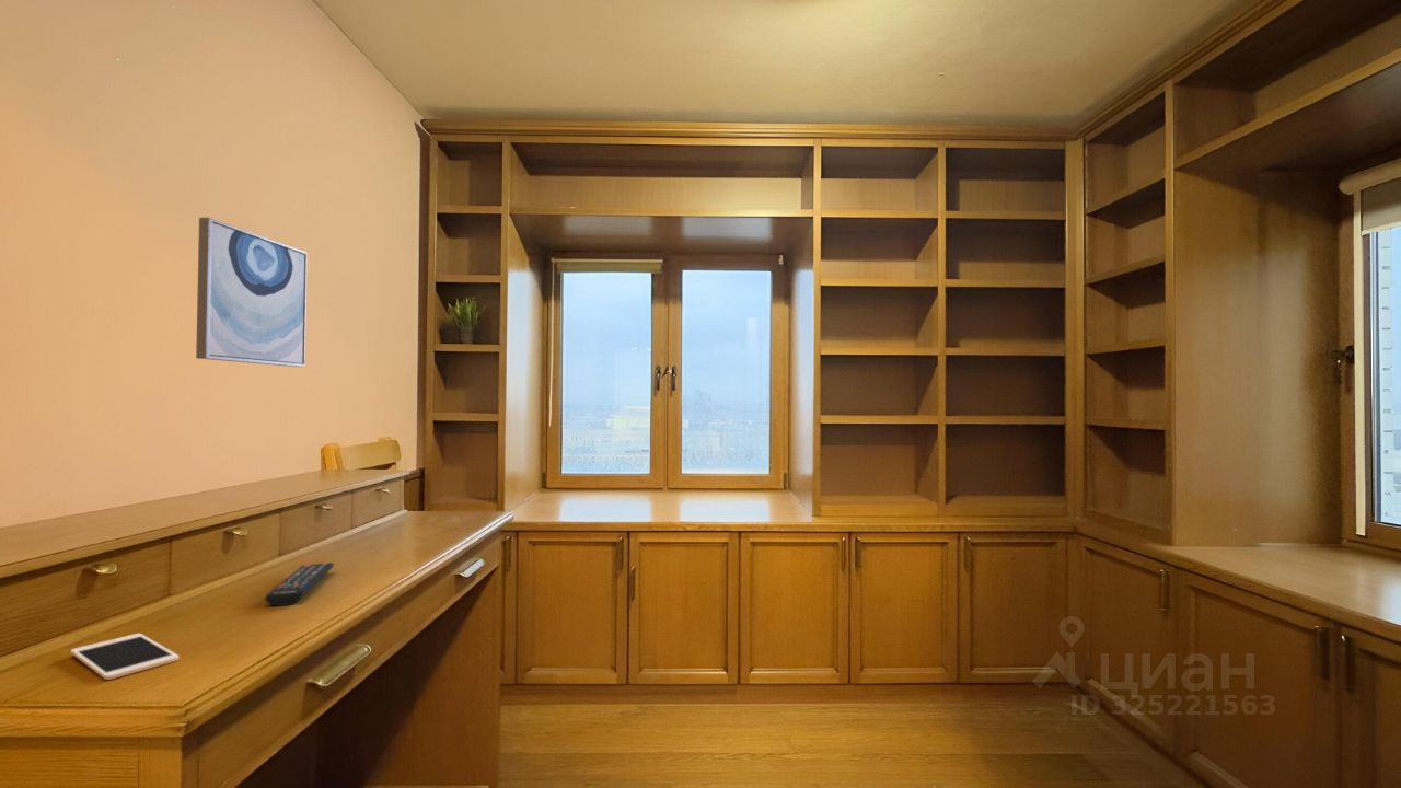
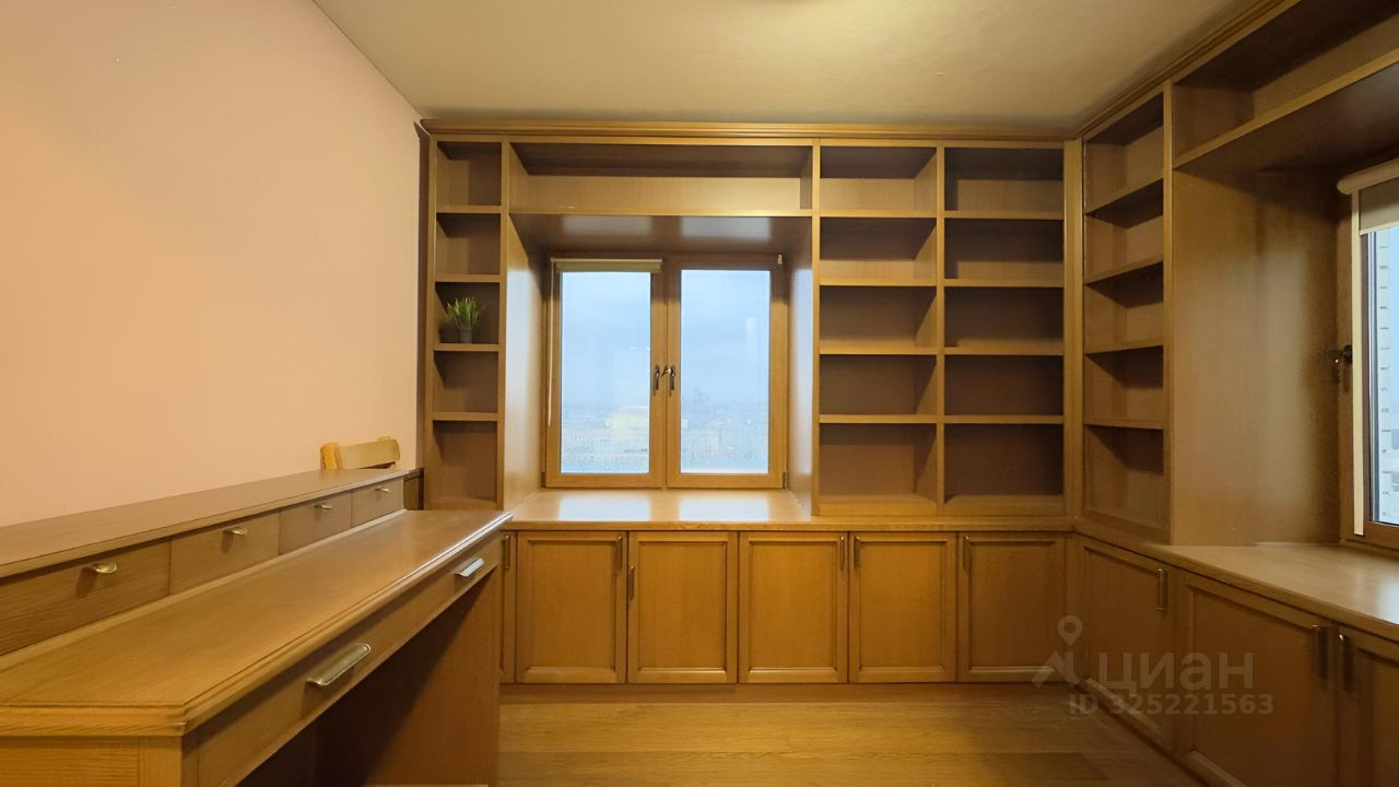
- wall art [195,217,308,368]
- cell phone [69,633,180,681]
- remote control [264,561,335,606]
